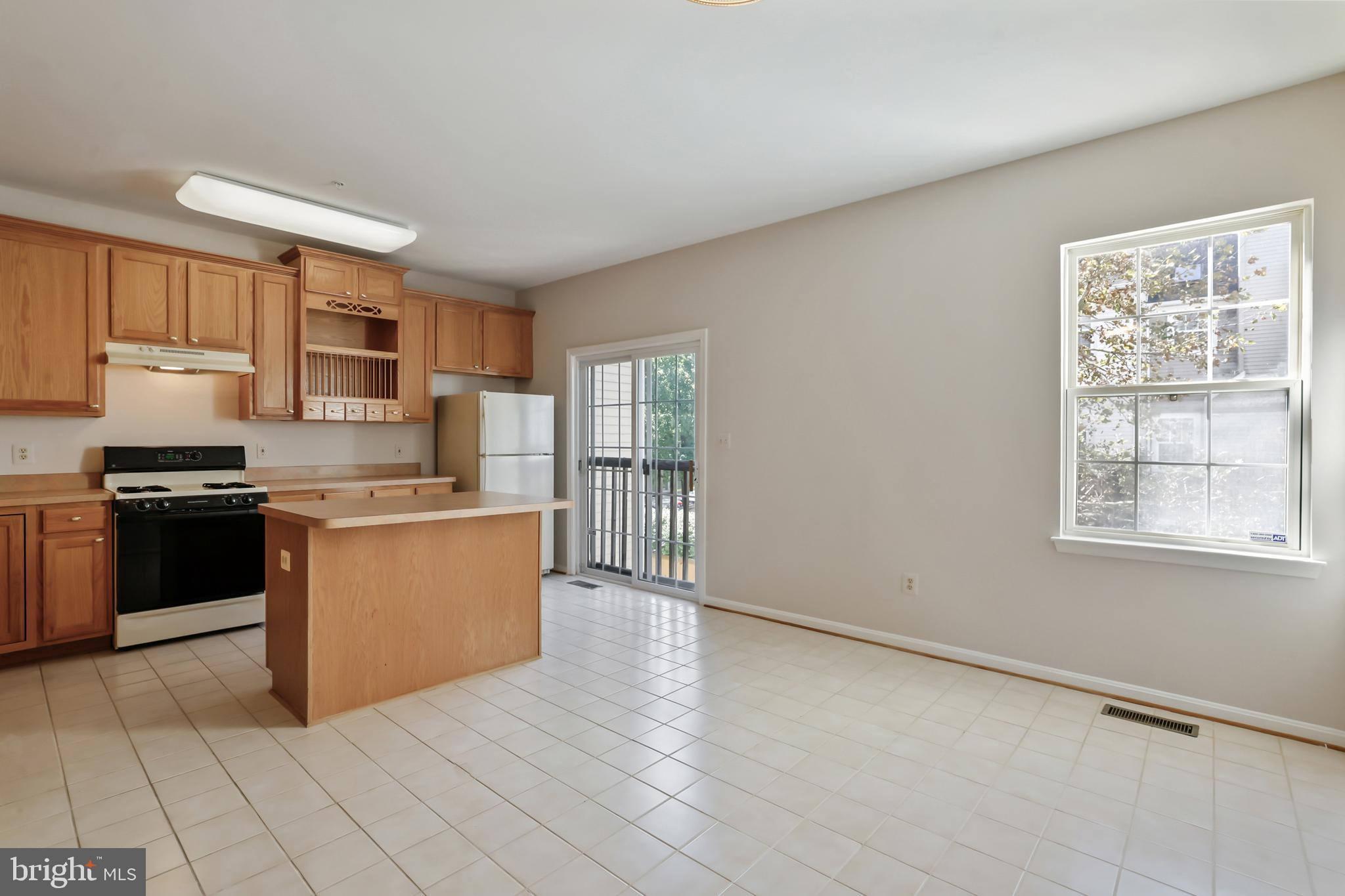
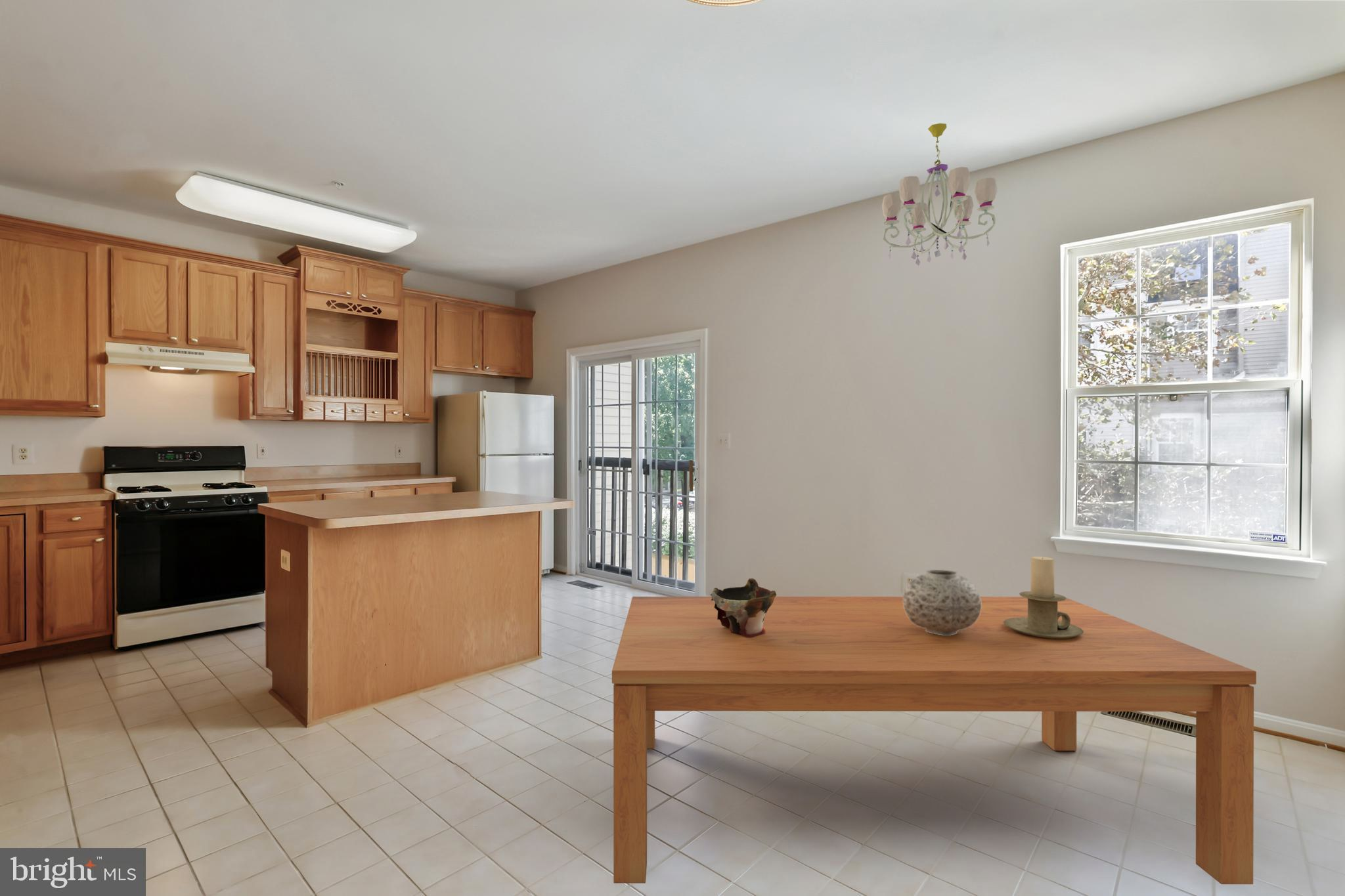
+ vase [902,569,981,635]
+ chandelier [881,123,998,266]
+ bowl [710,578,777,637]
+ dining table [611,596,1257,885]
+ candle holder [1003,556,1084,639]
